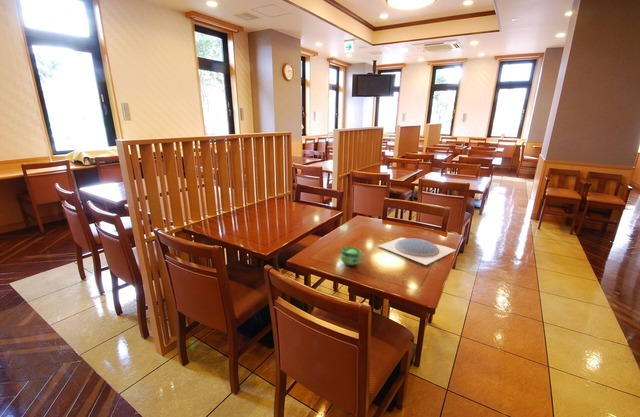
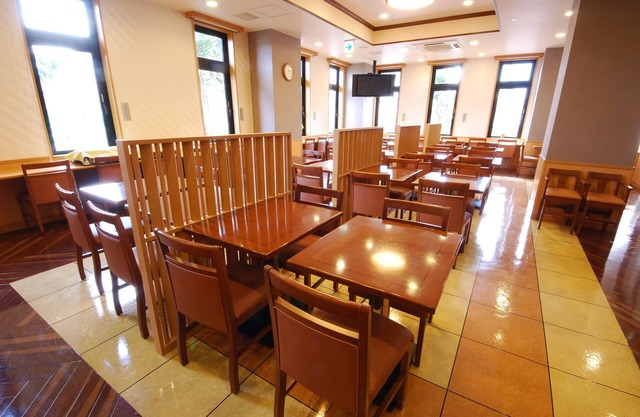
- cup [340,246,367,266]
- plate [378,236,456,266]
